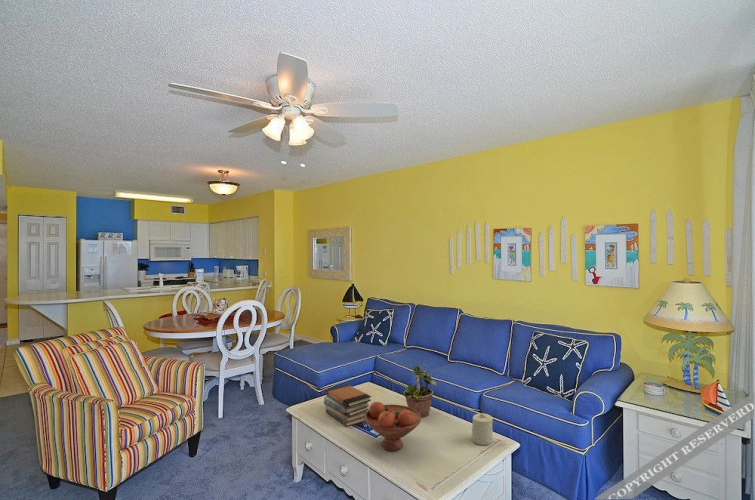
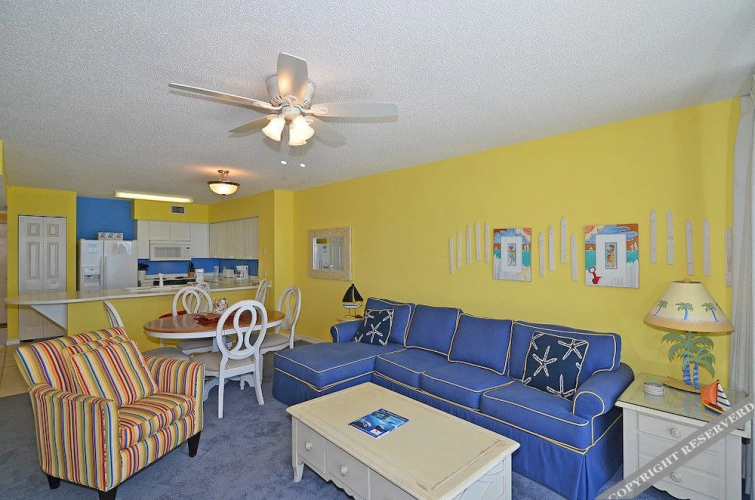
- book stack [323,383,372,428]
- potted plant [402,360,438,418]
- candle [471,412,494,446]
- fruit bowl [364,401,422,452]
